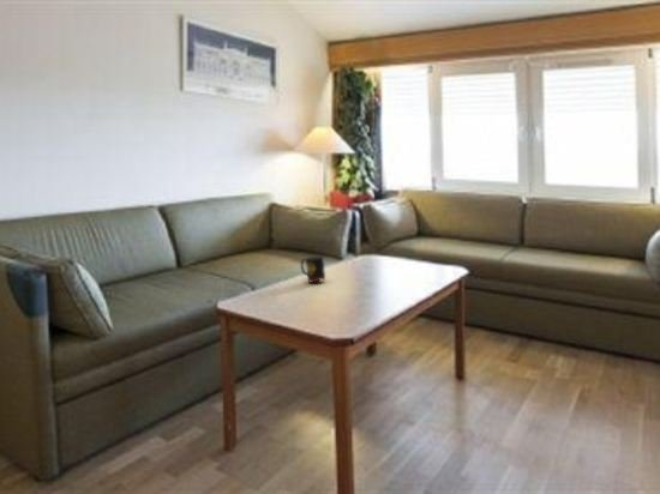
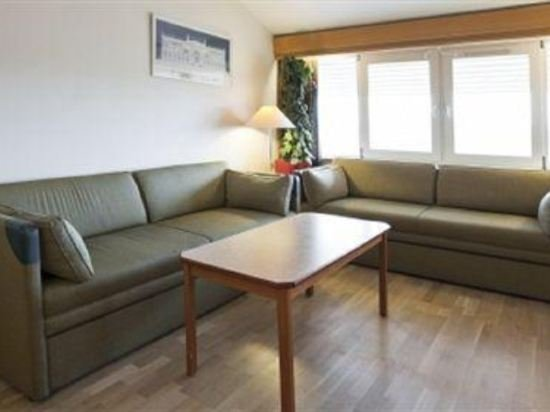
- mug [300,255,326,284]
